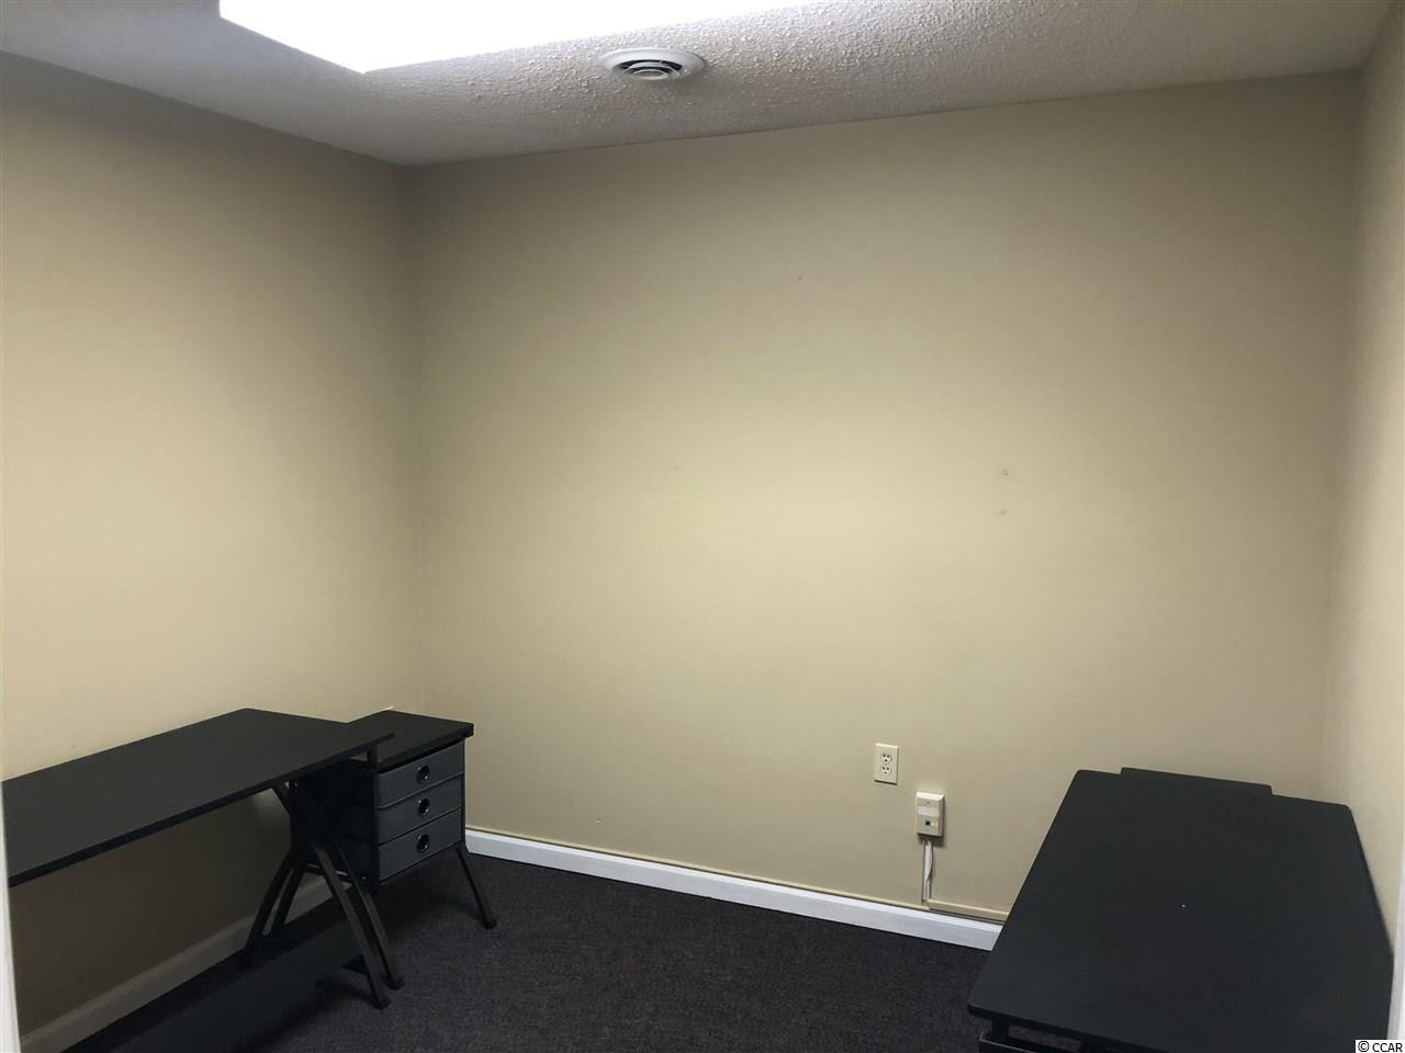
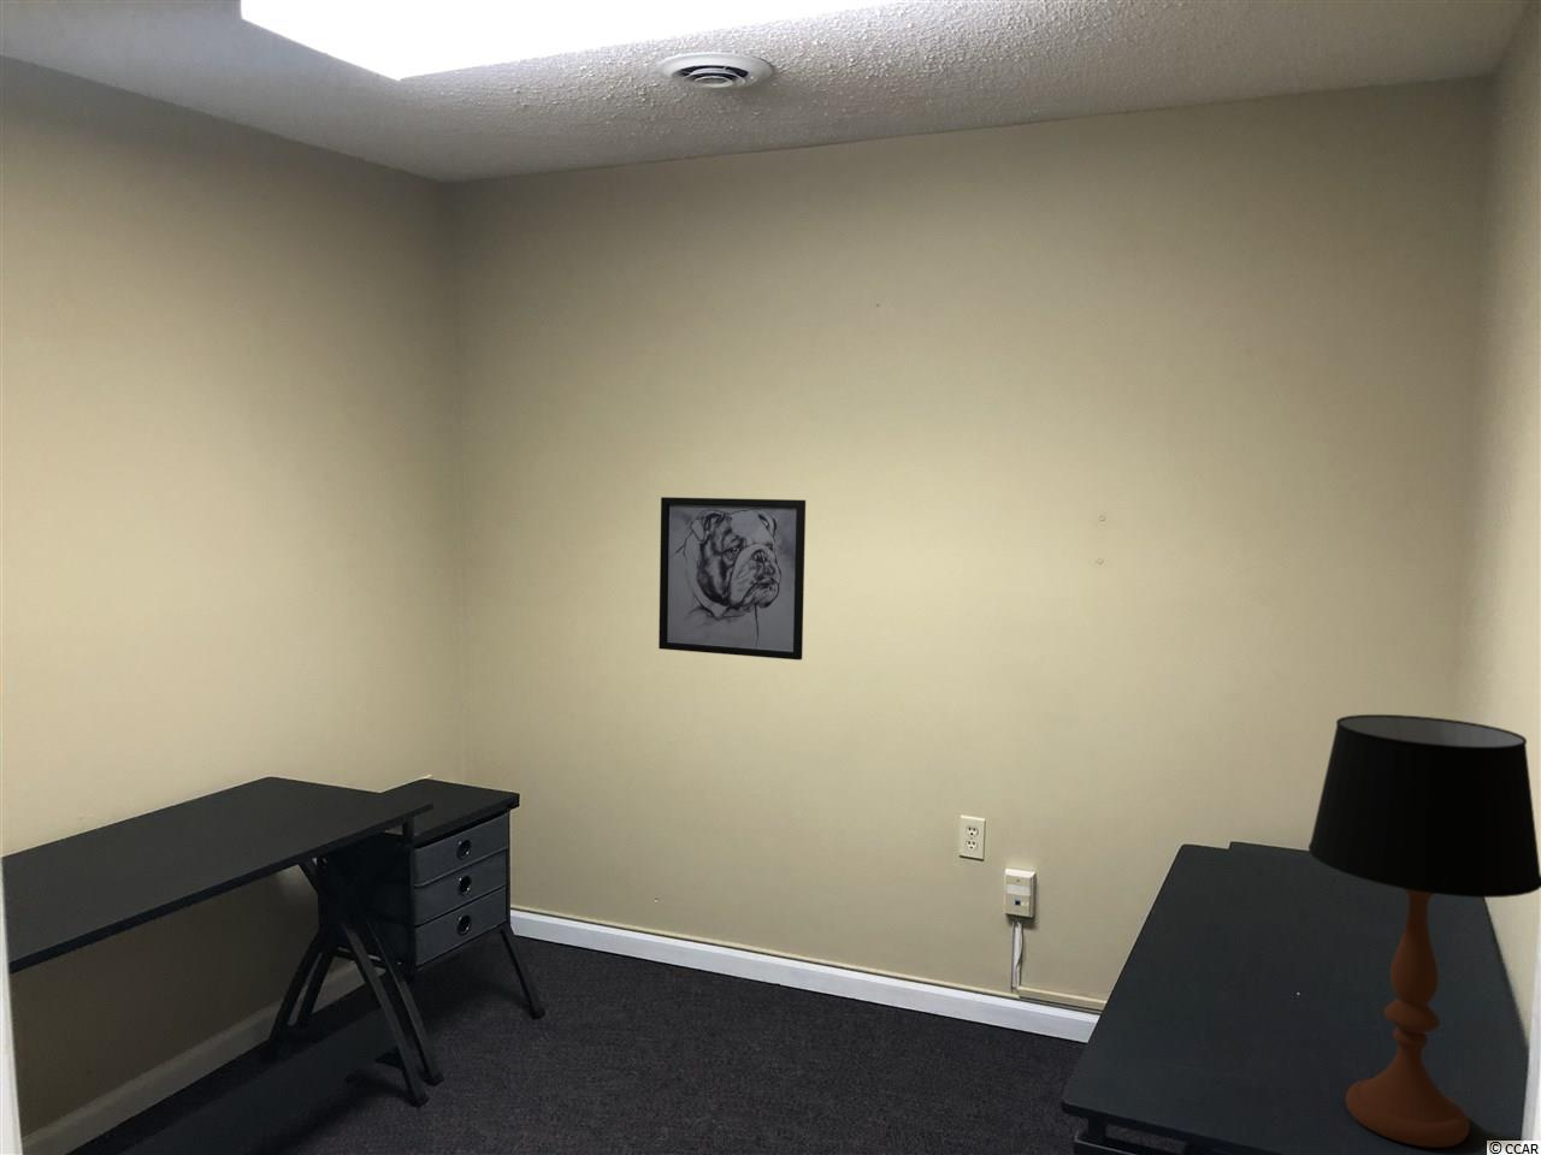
+ wall art [658,496,807,661]
+ table lamp [1308,713,1541,1149]
